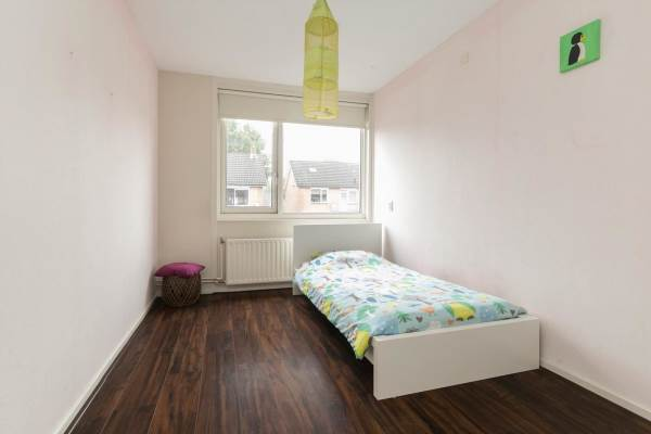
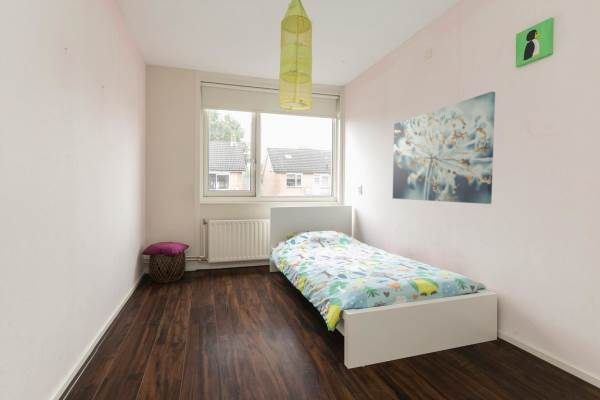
+ wall art [392,91,496,205]
